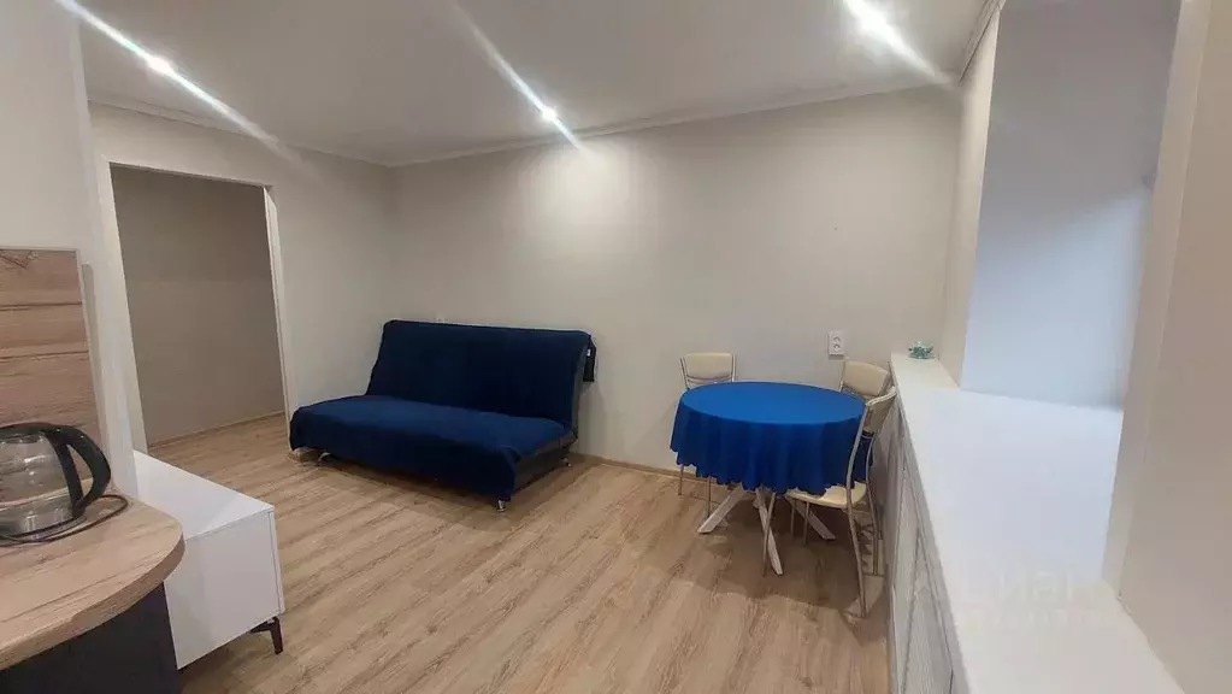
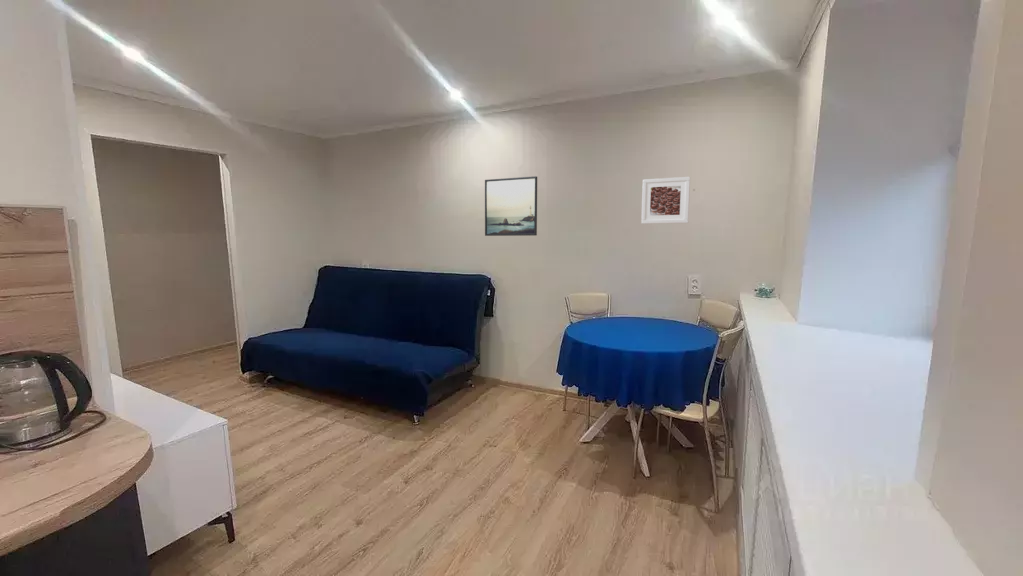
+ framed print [484,175,538,237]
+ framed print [640,176,691,225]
